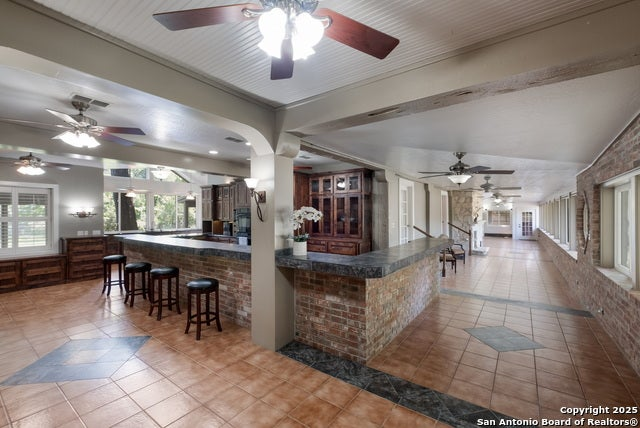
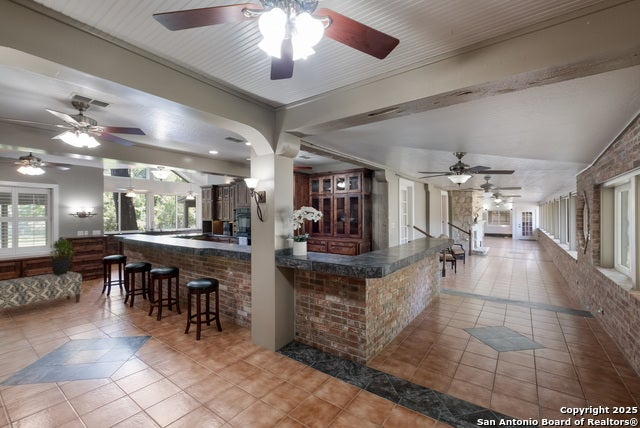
+ bench [0,270,83,310]
+ potted plant [49,238,75,275]
